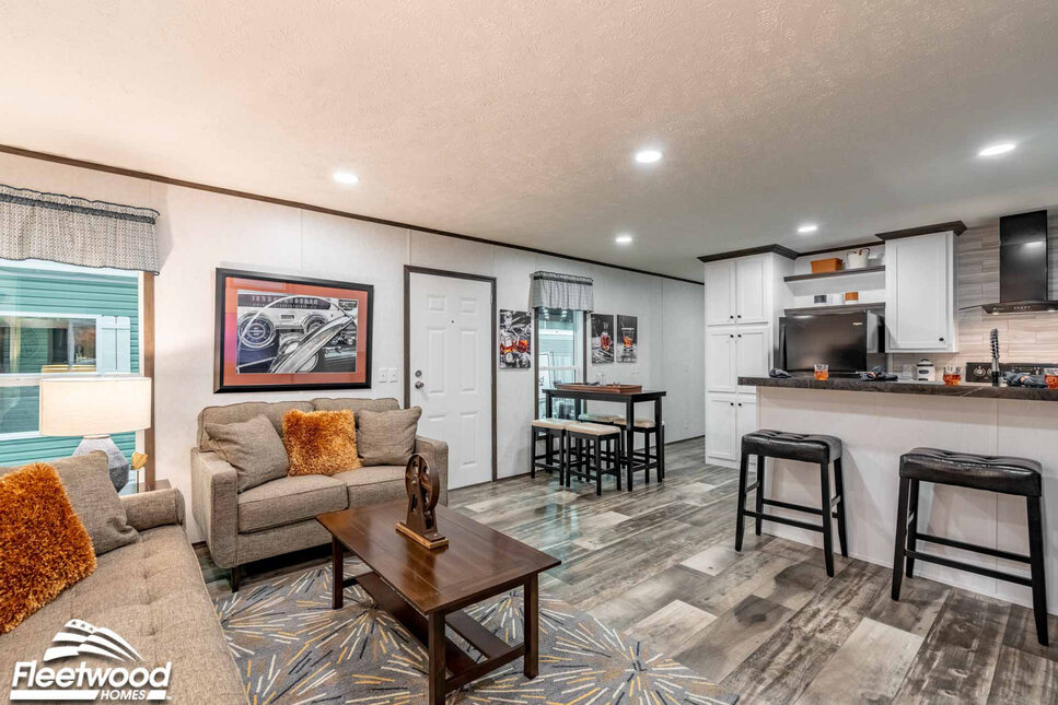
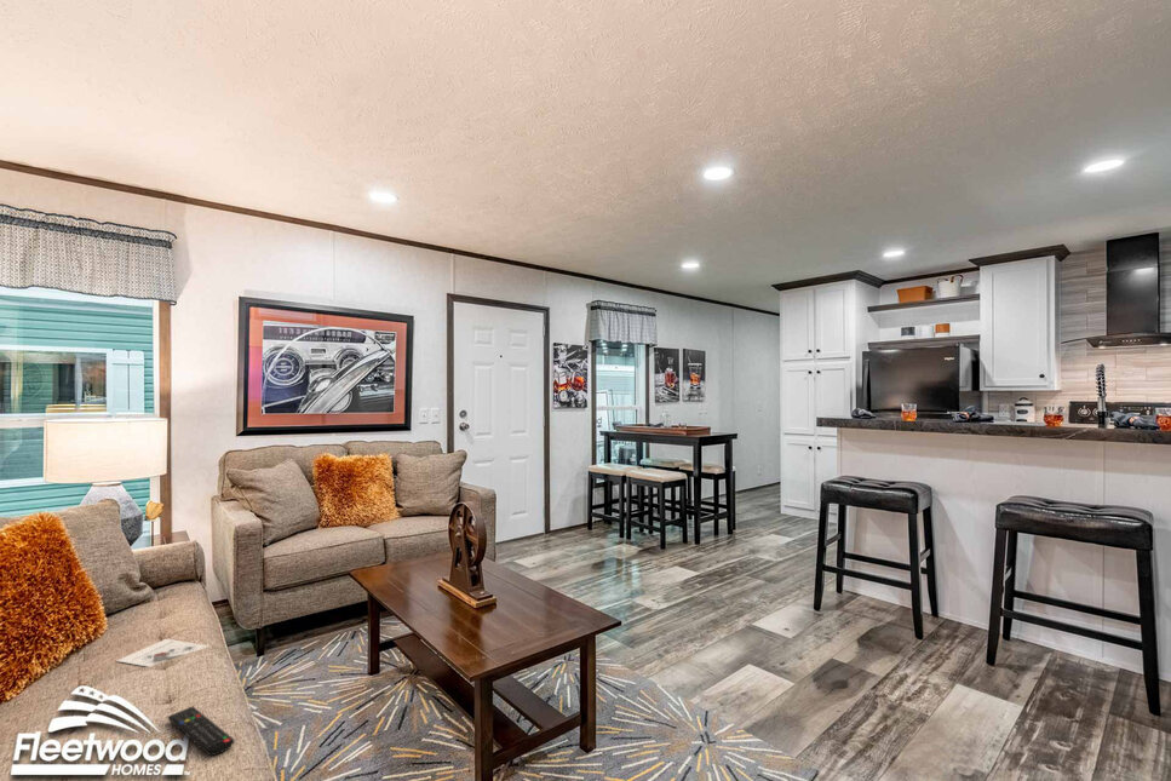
+ architectural model [115,638,212,668]
+ remote control [167,706,235,757]
